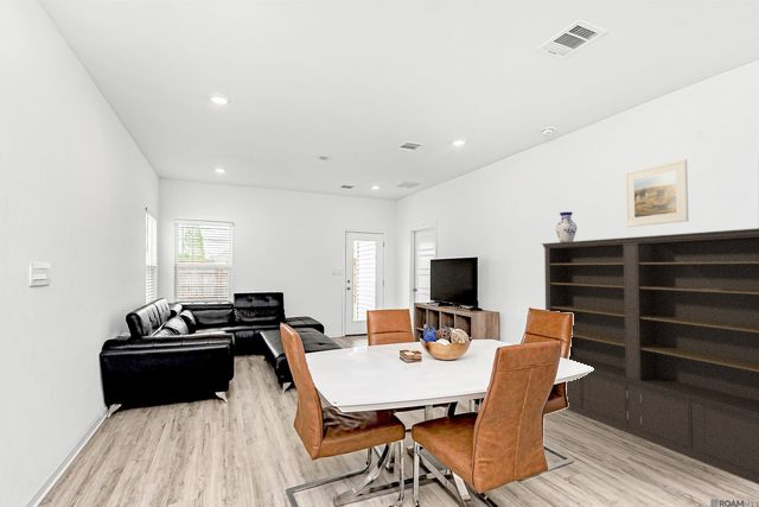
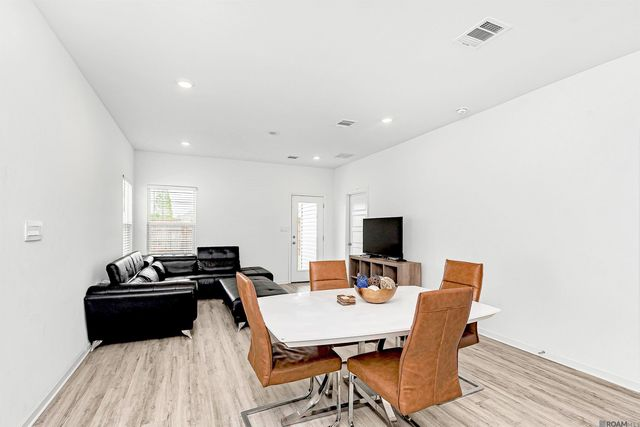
- vase [555,211,578,242]
- storage cabinet [541,227,759,486]
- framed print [624,158,689,228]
